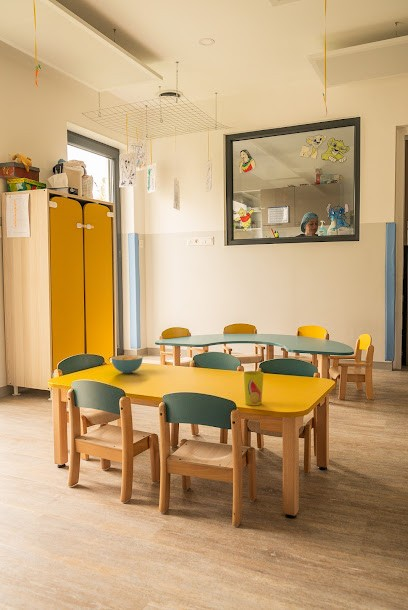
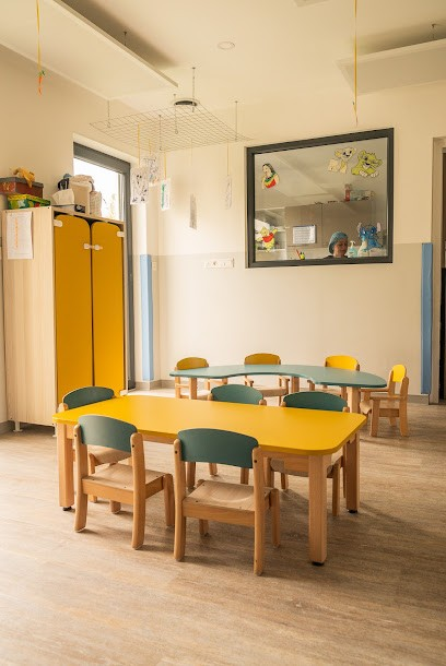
- cereal bowl [111,354,144,374]
- cup [243,370,265,406]
